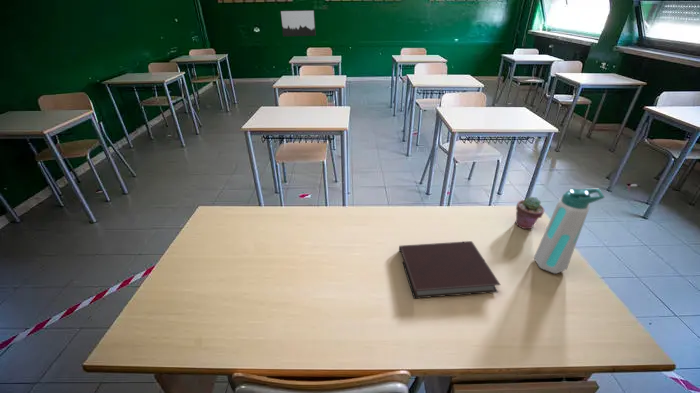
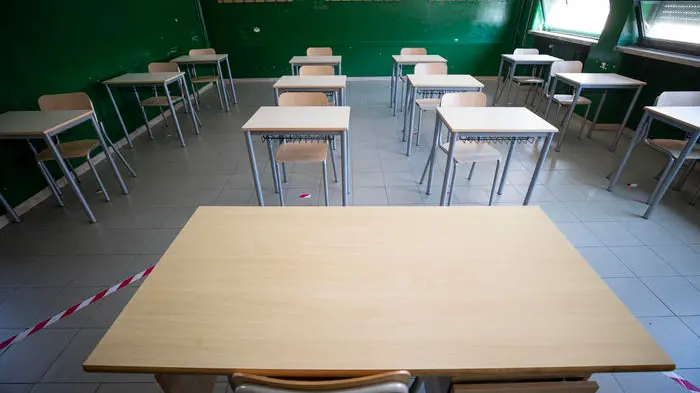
- water bottle [533,188,605,275]
- wall art [279,9,317,37]
- notebook [398,240,501,299]
- potted succulent [514,196,545,230]
